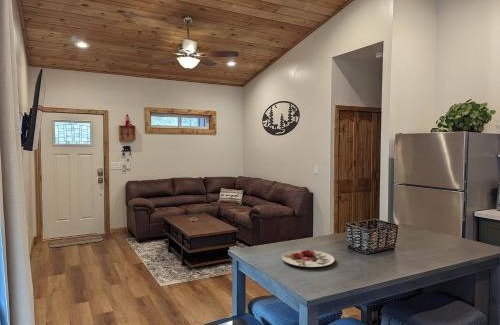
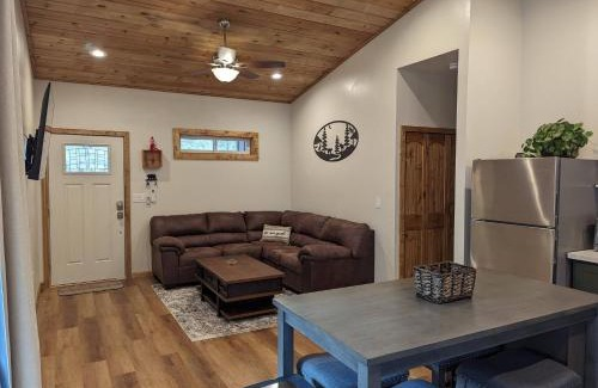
- plate [280,249,335,268]
